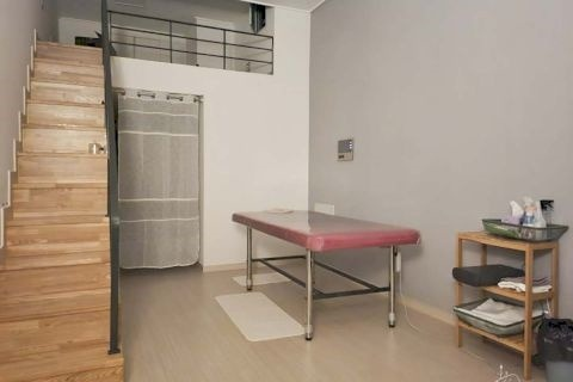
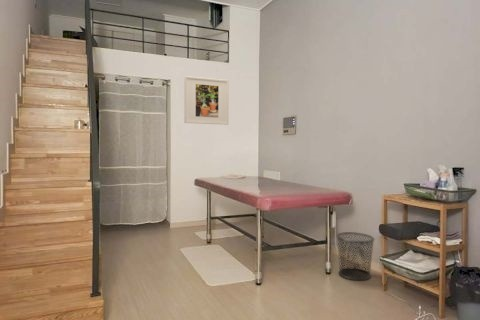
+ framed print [184,75,230,126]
+ waste bin [335,231,376,281]
